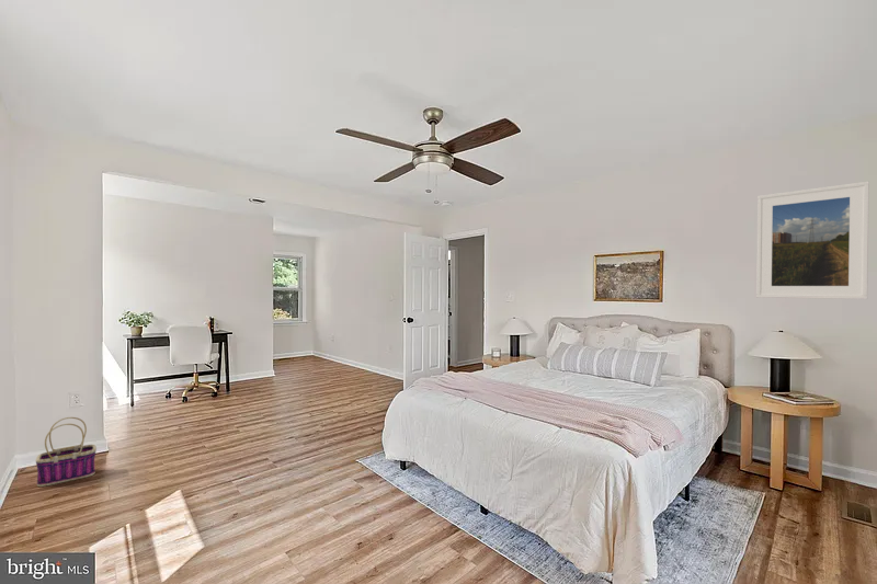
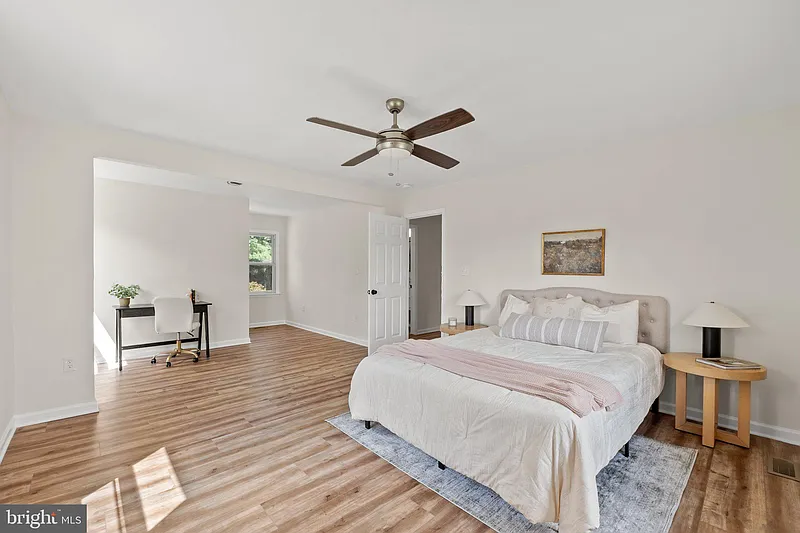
- basket [35,416,98,488]
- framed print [755,181,870,300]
